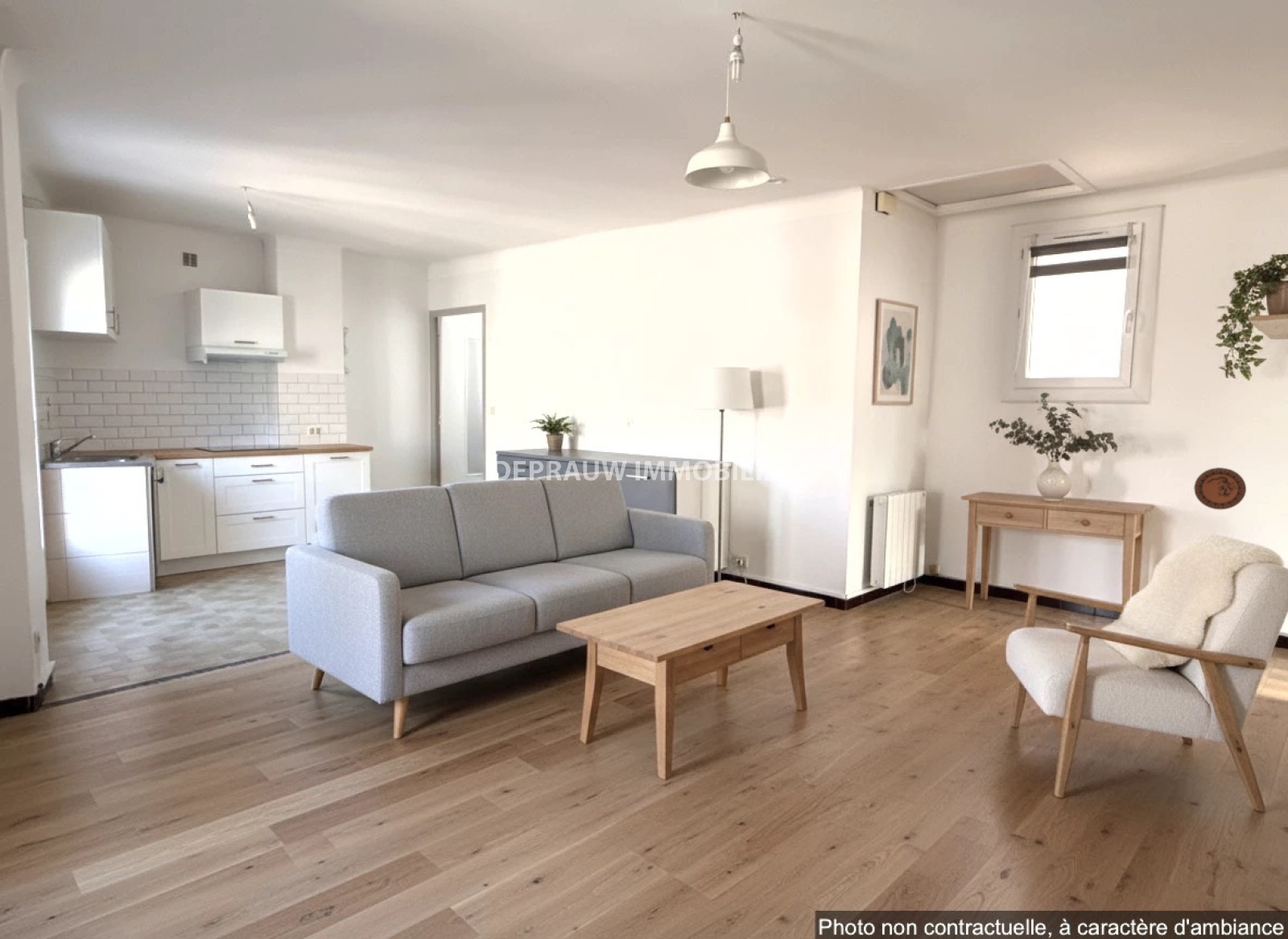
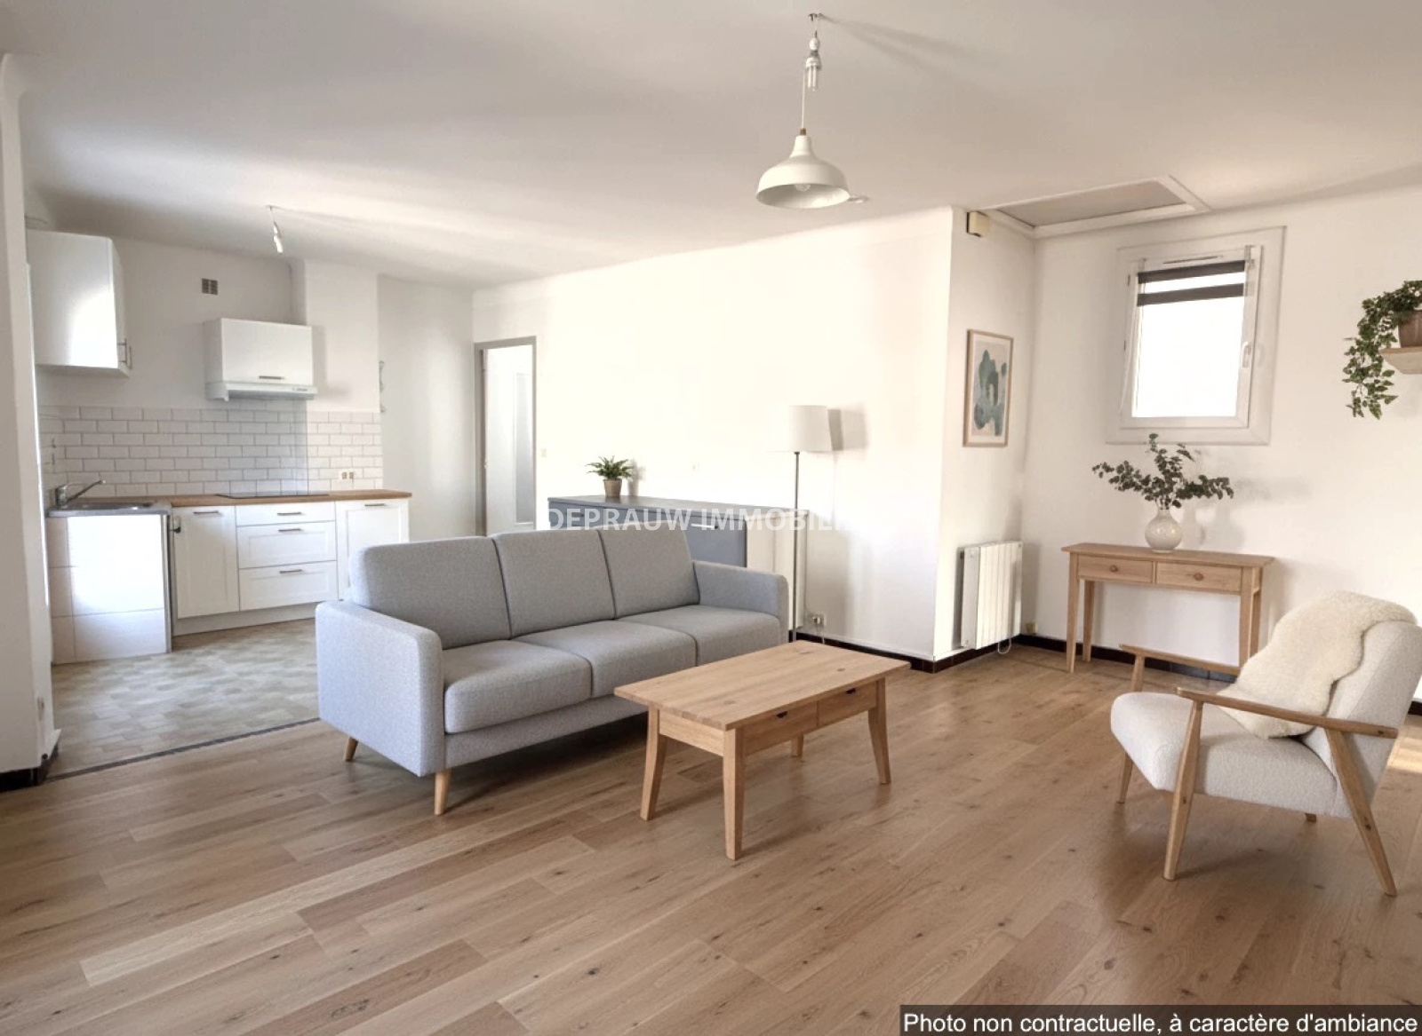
- decorative plate [1193,467,1247,510]
